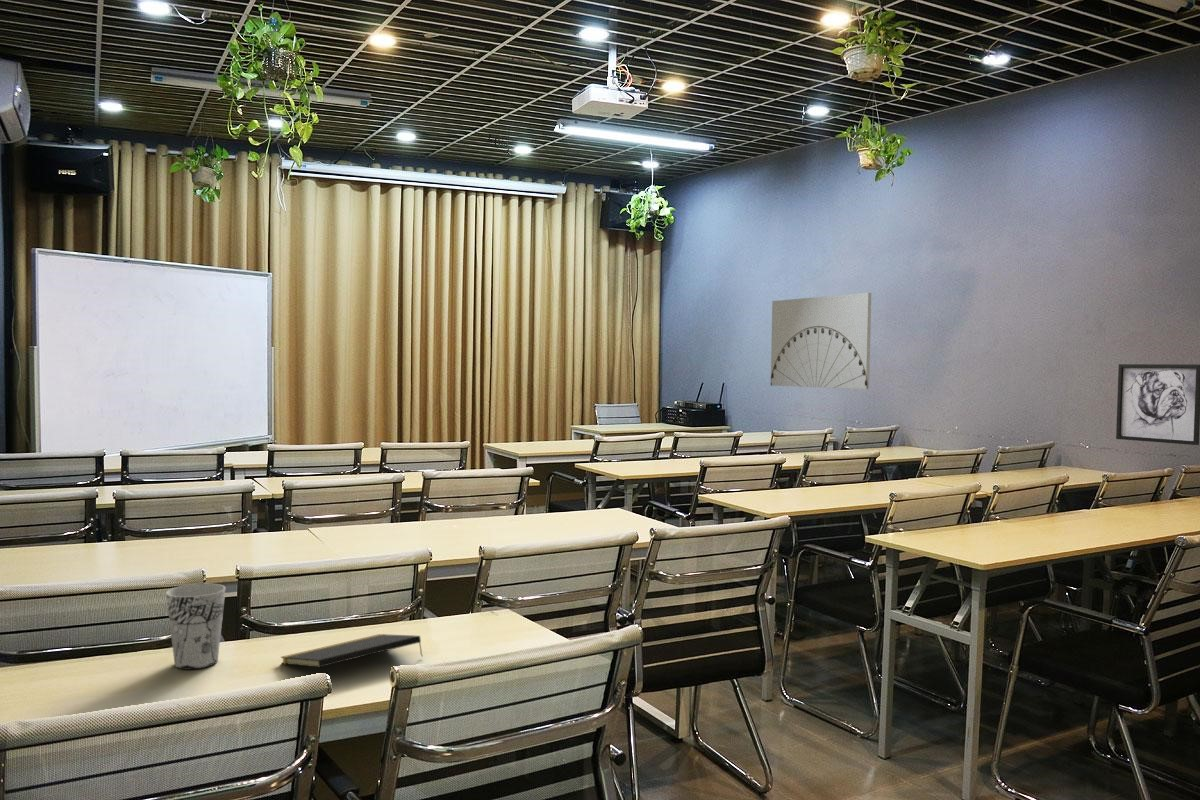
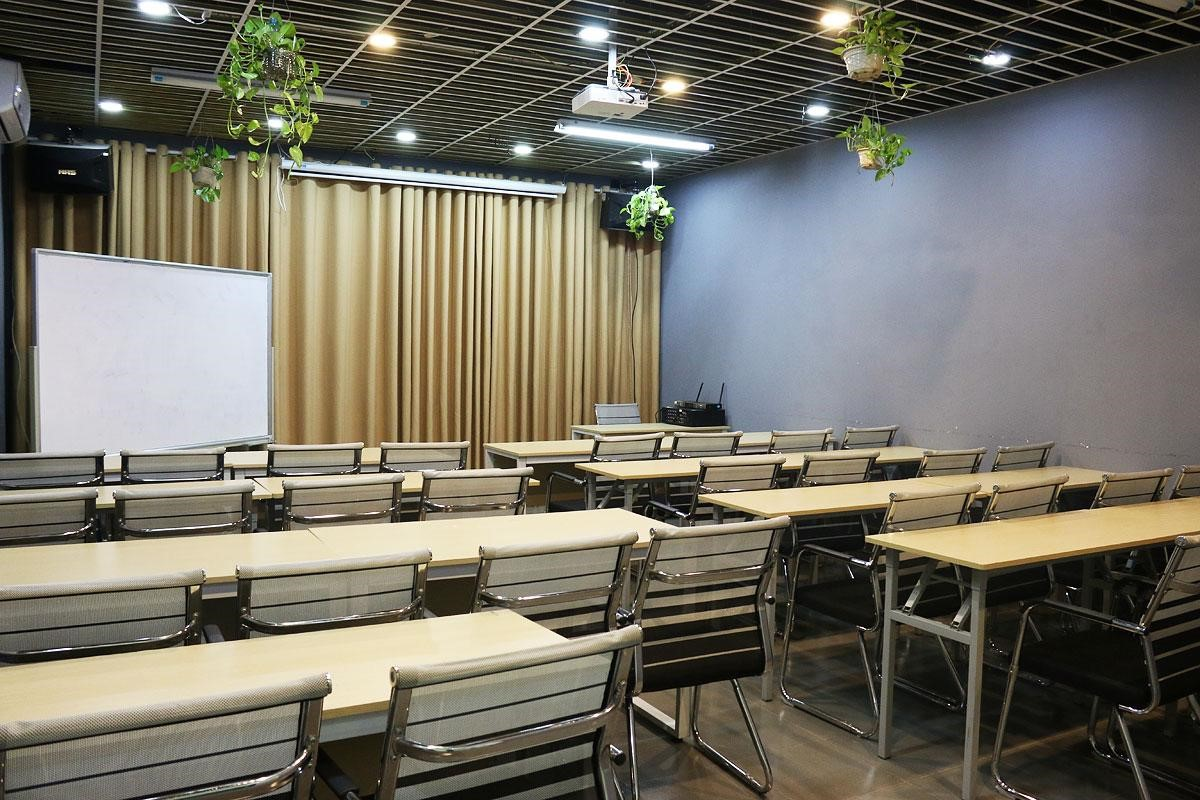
- notepad [280,633,423,668]
- cup [165,583,226,670]
- wall art [1115,363,1200,446]
- wall art [770,292,872,390]
